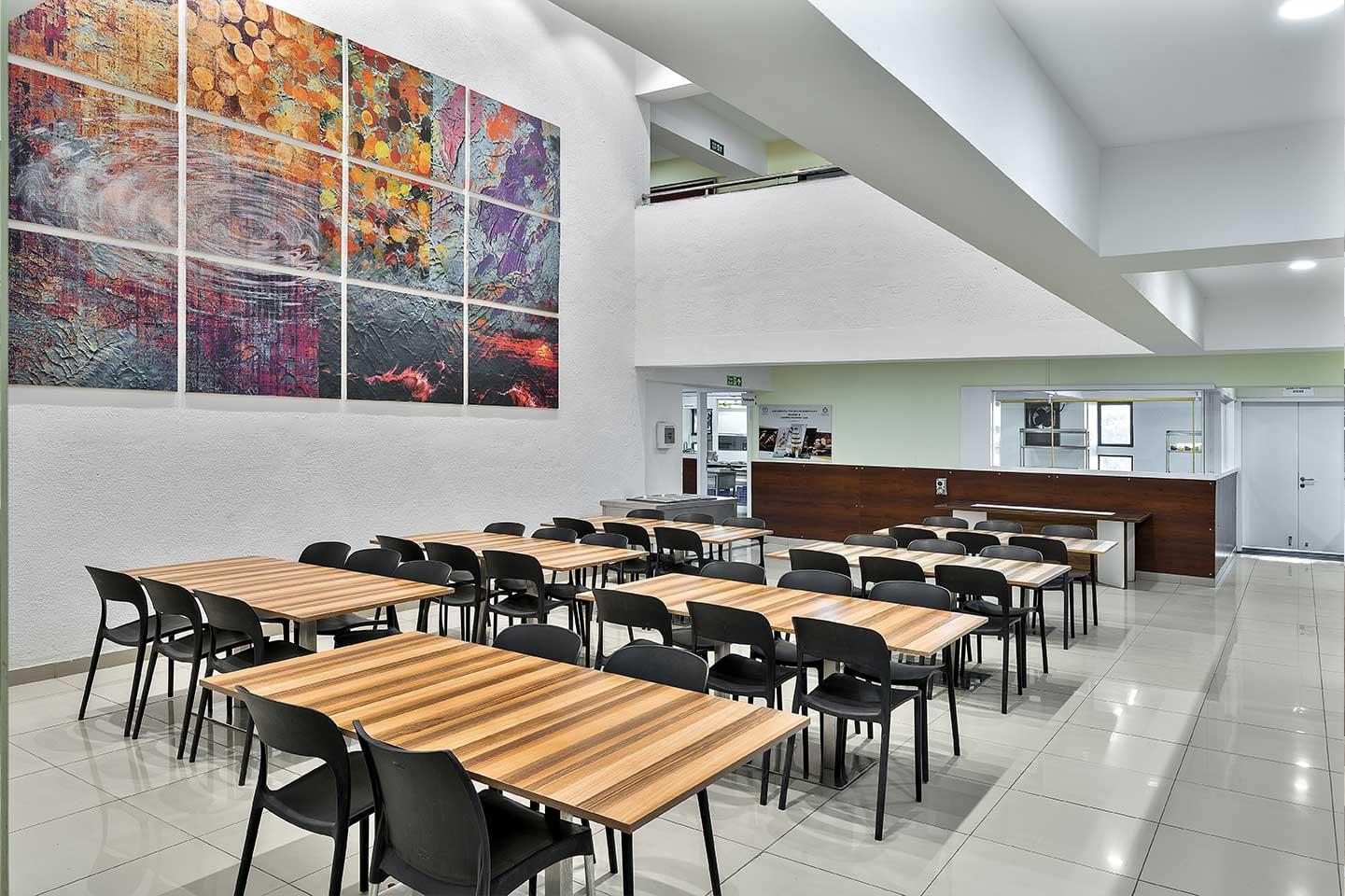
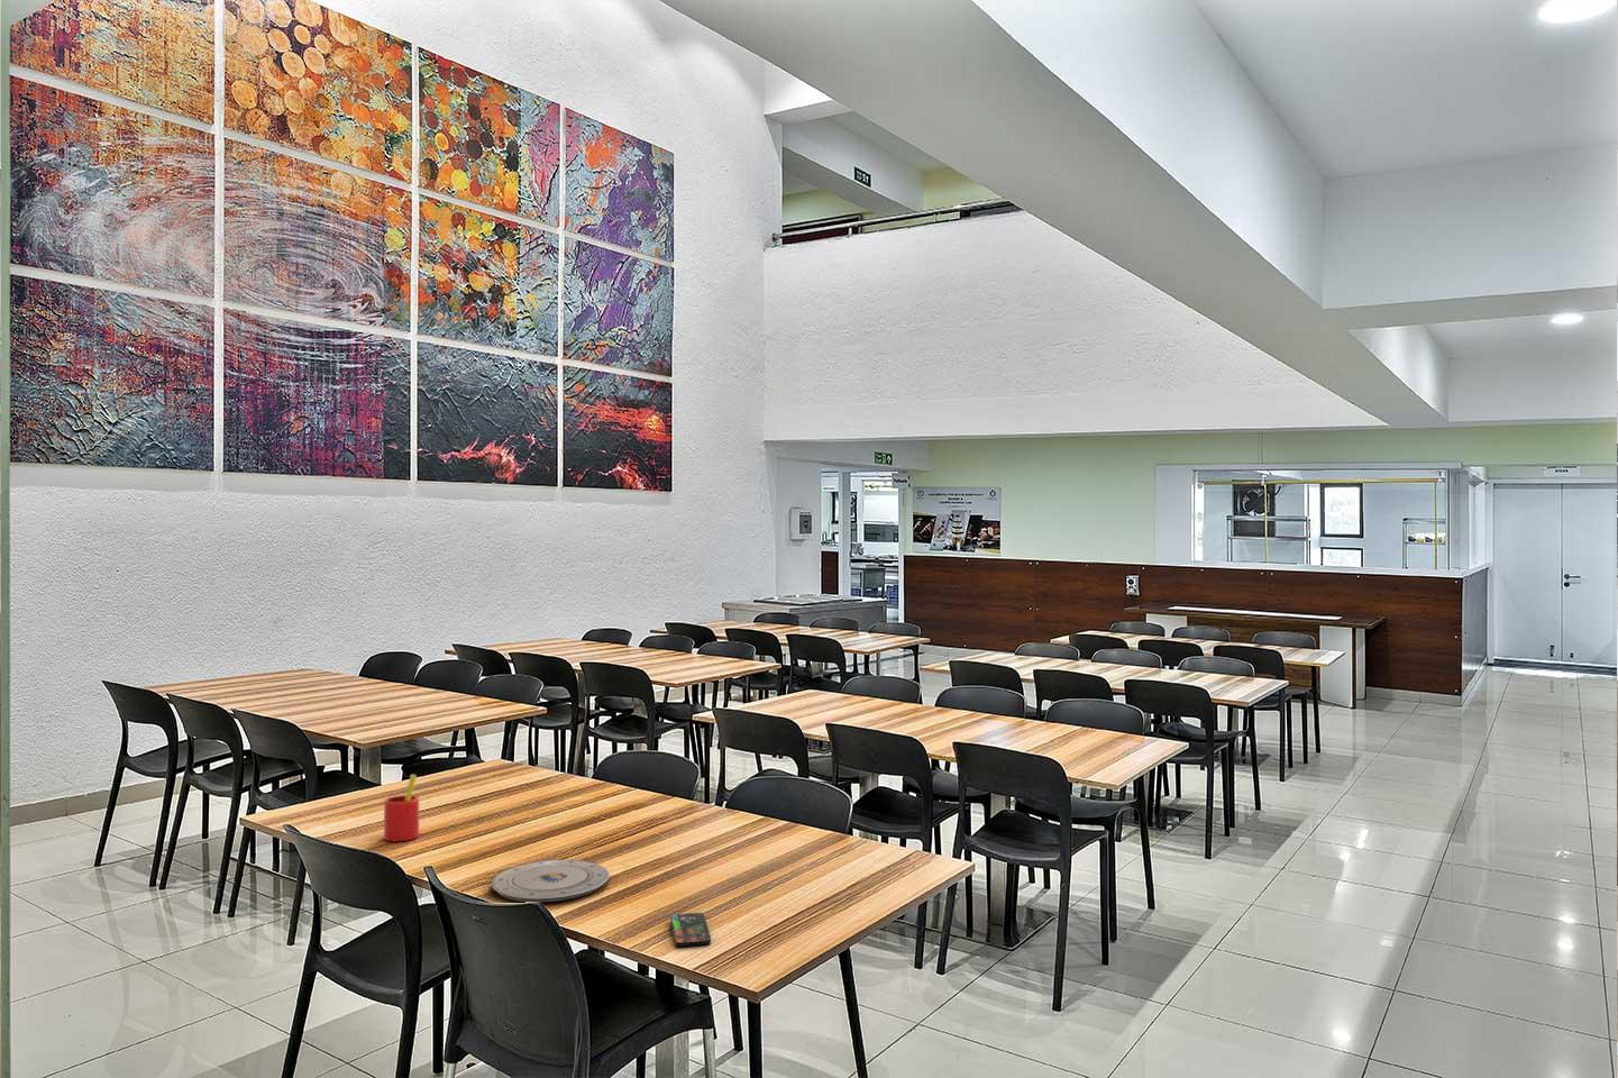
+ straw [383,774,420,842]
+ plate [490,859,611,902]
+ smartphone [669,912,712,948]
